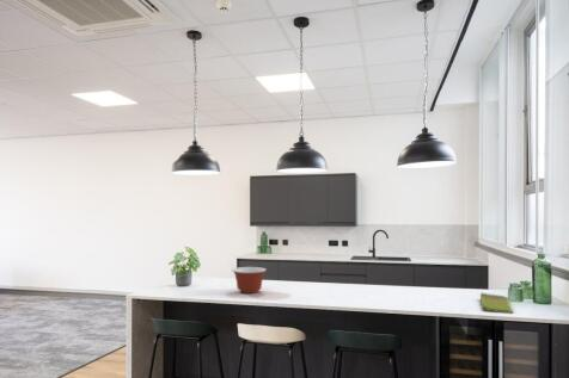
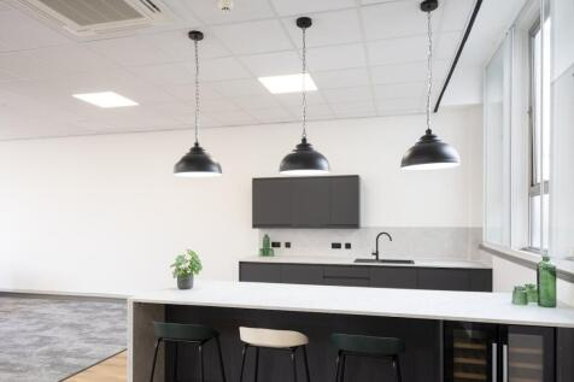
- dish towel [479,292,514,315]
- mixing bowl [231,266,268,295]
